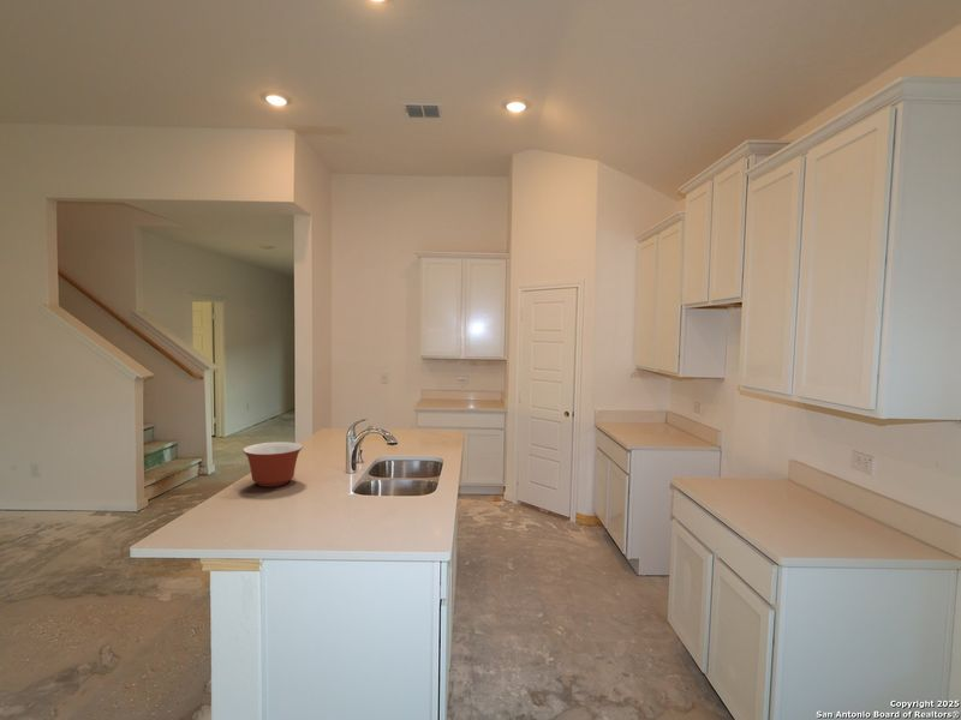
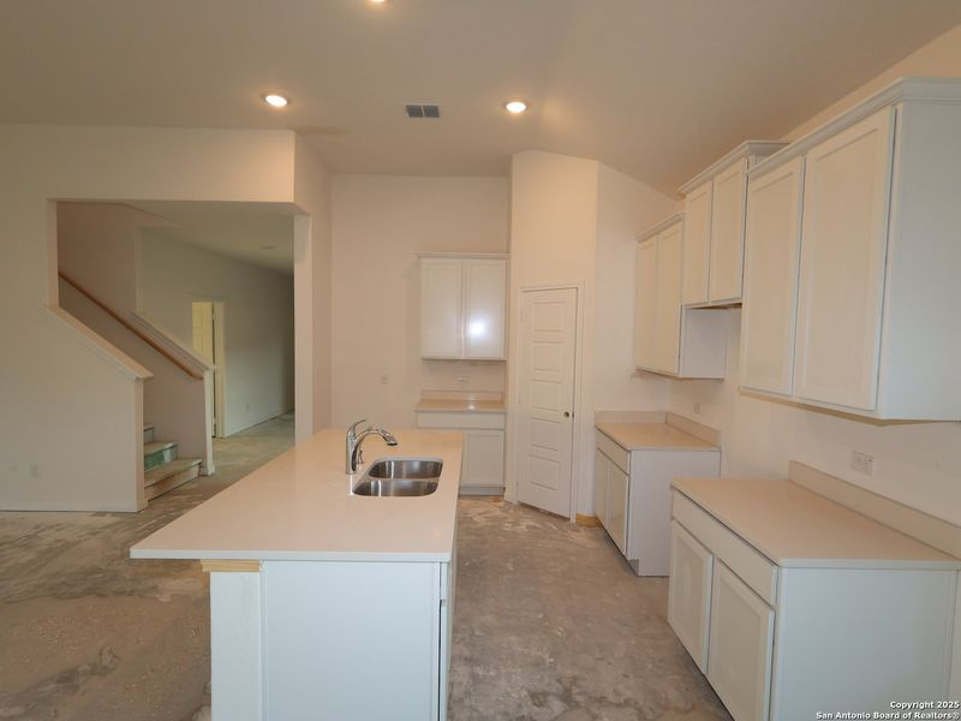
- mixing bowl [241,440,304,487]
